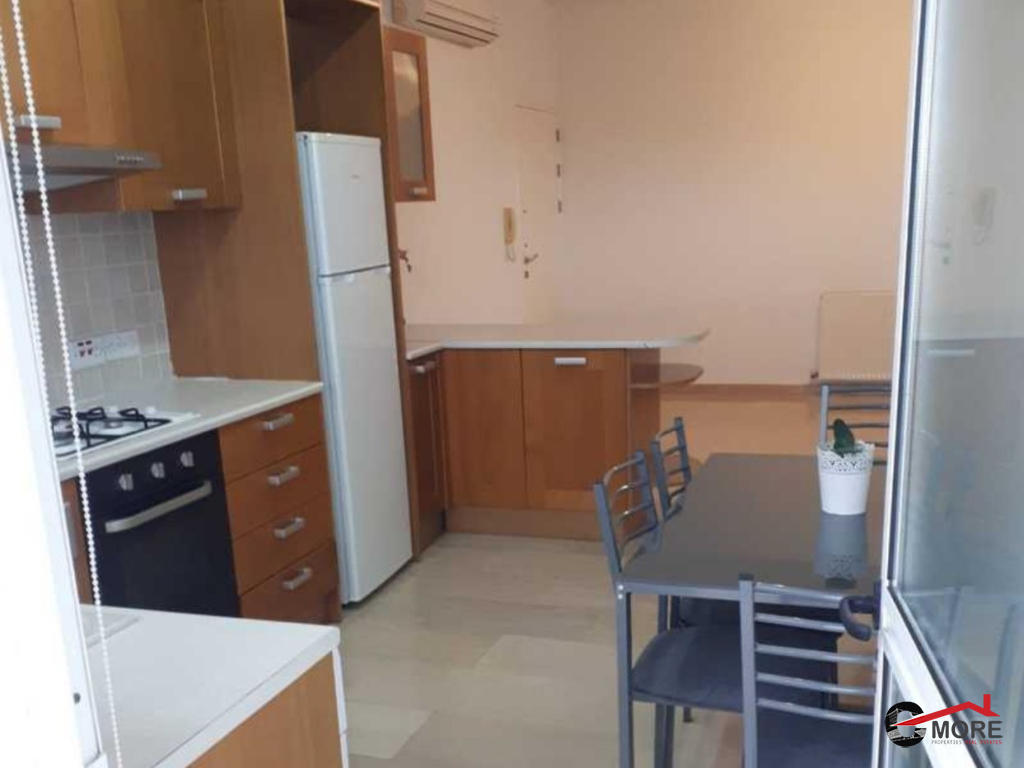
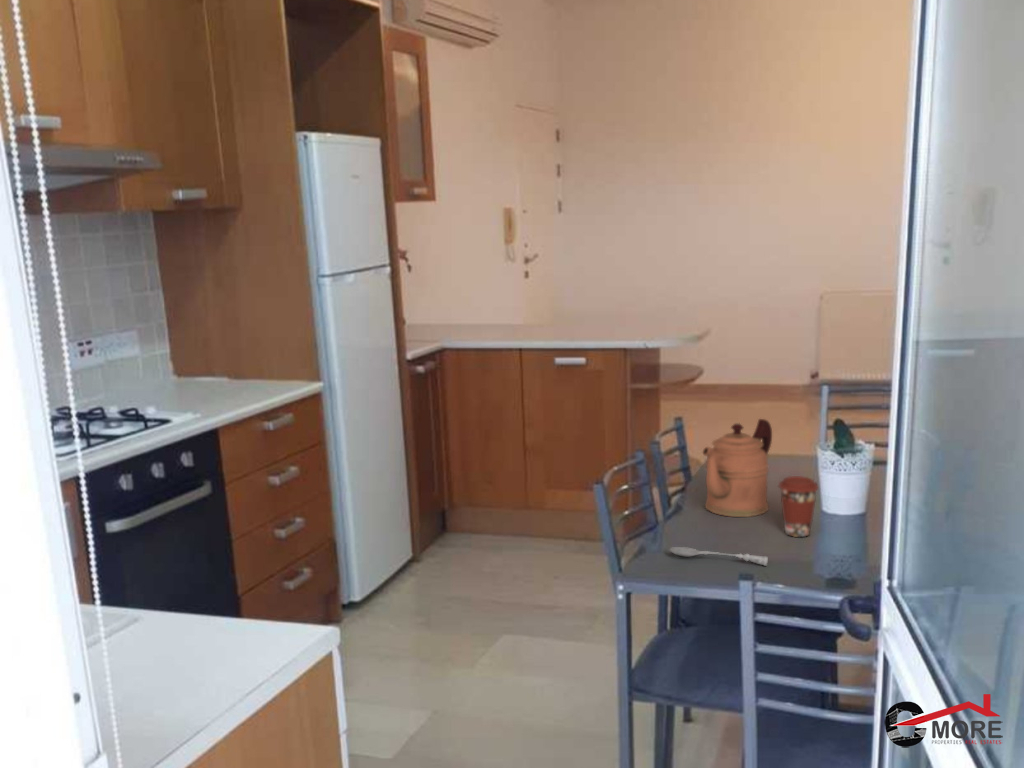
+ soupspoon [668,546,769,567]
+ coffee cup [777,475,820,538]
+ coffeepot [701,418,773,518]
